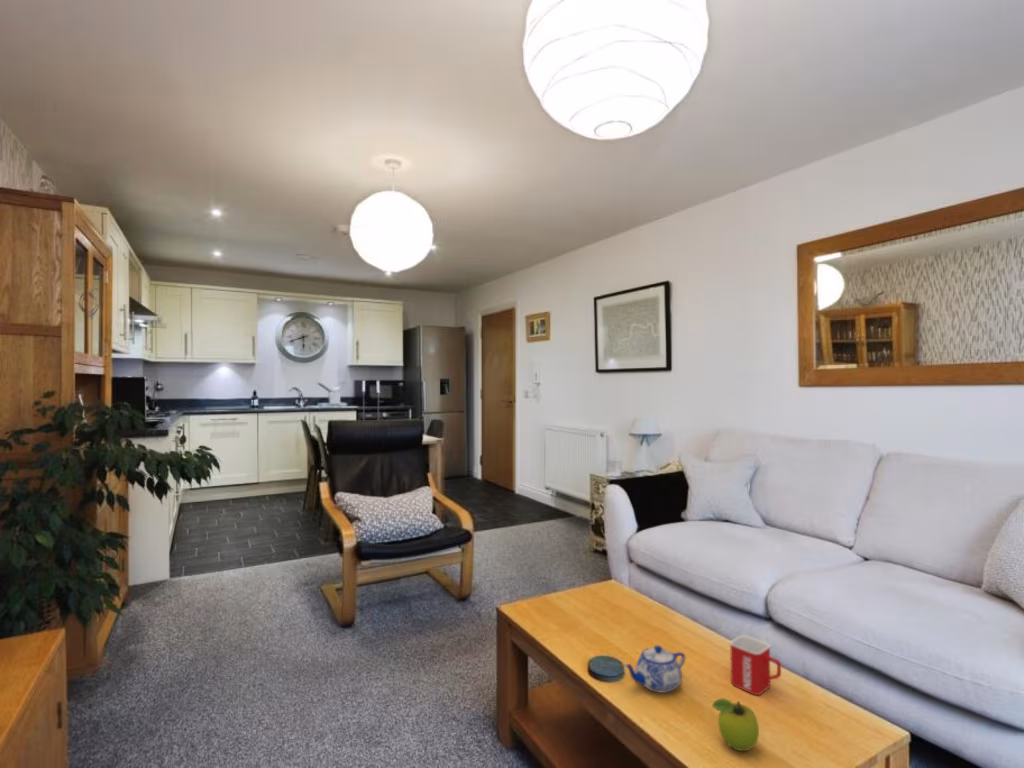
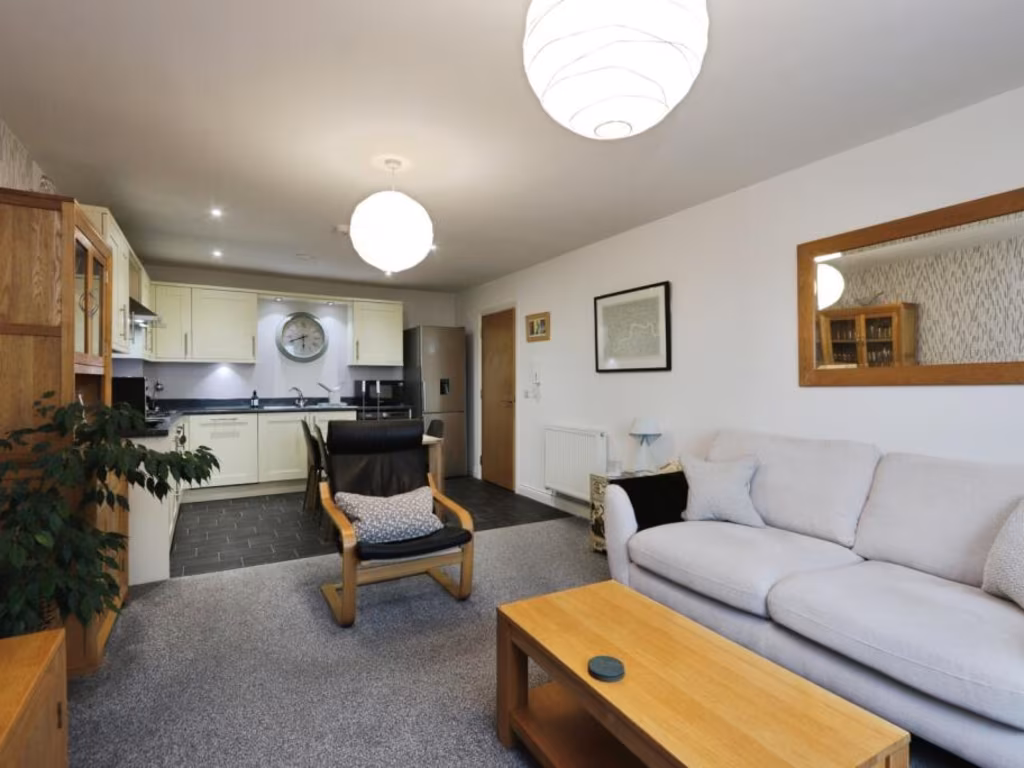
- mug [728,634,782,696]
- teapot [623,644,686,694]
- fruit [711,697,760,752]
